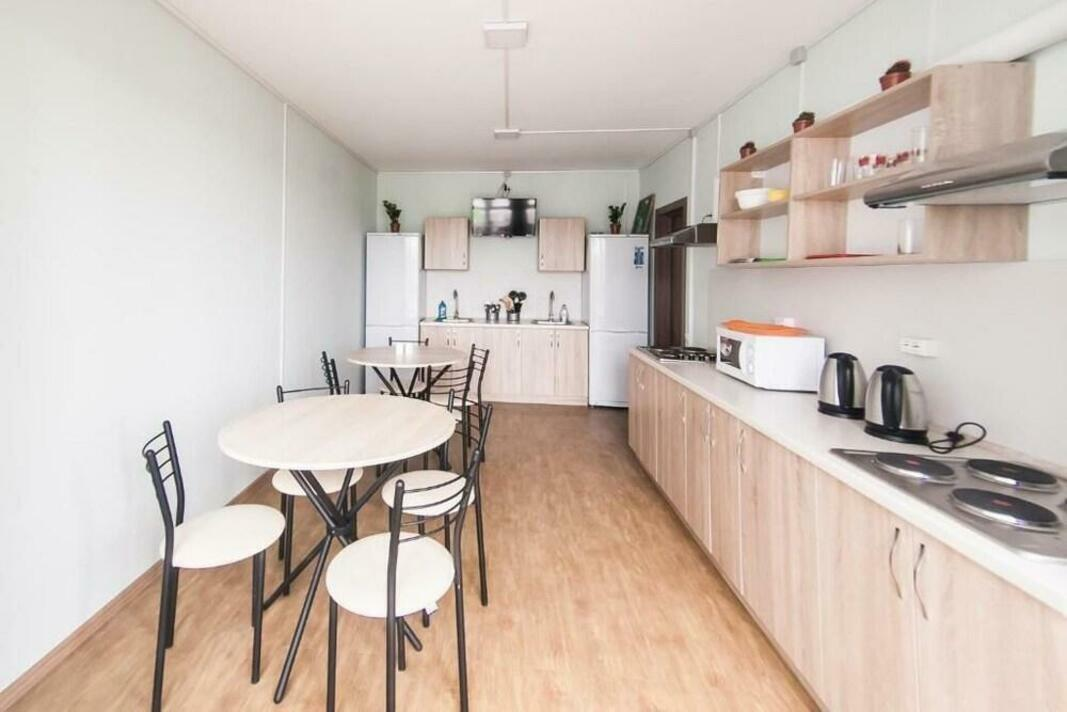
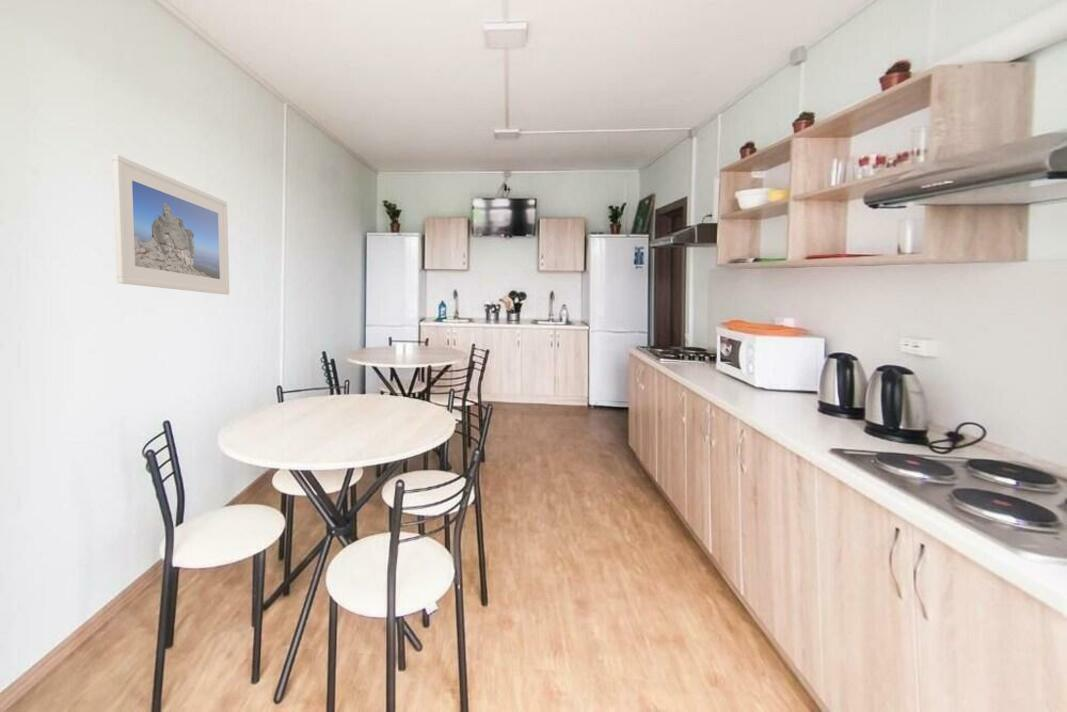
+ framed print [111,154,230,296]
